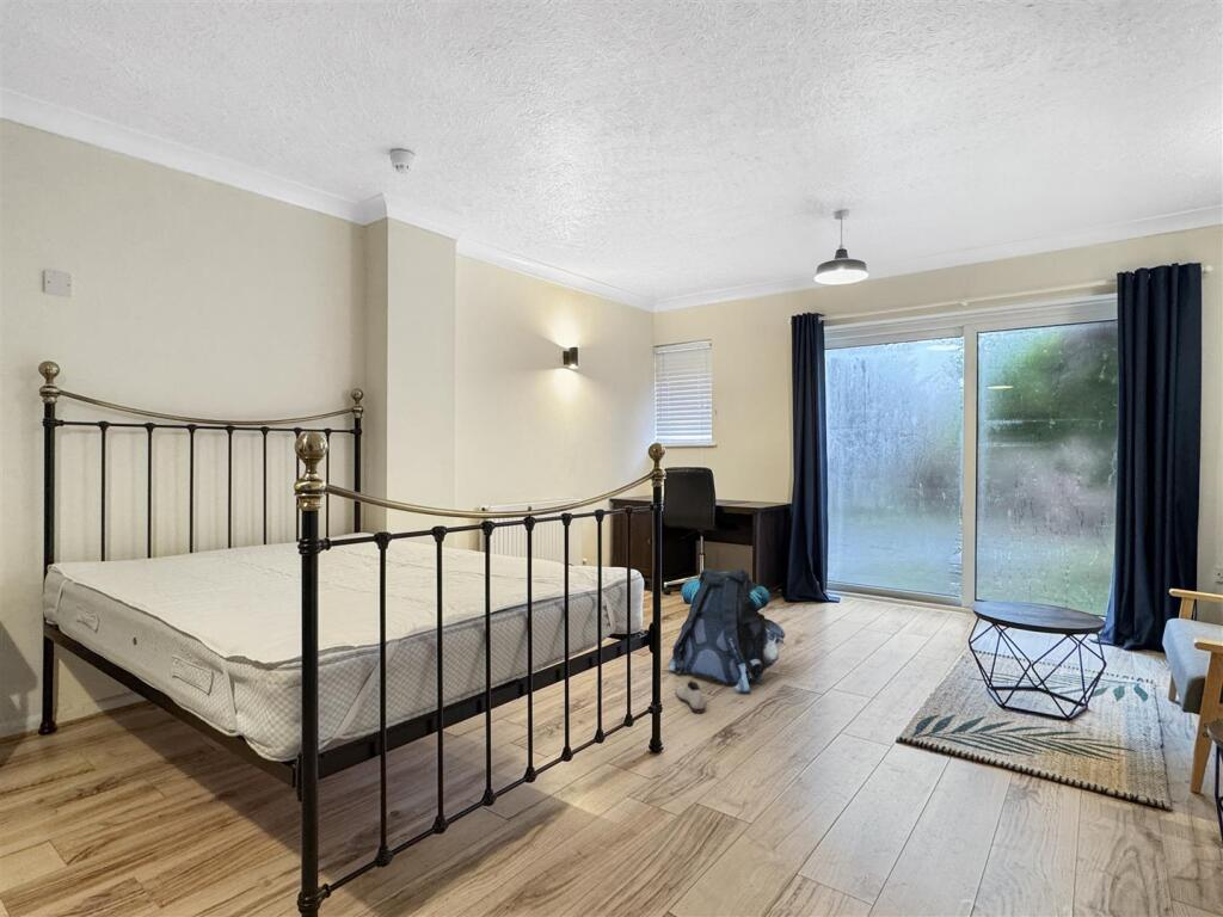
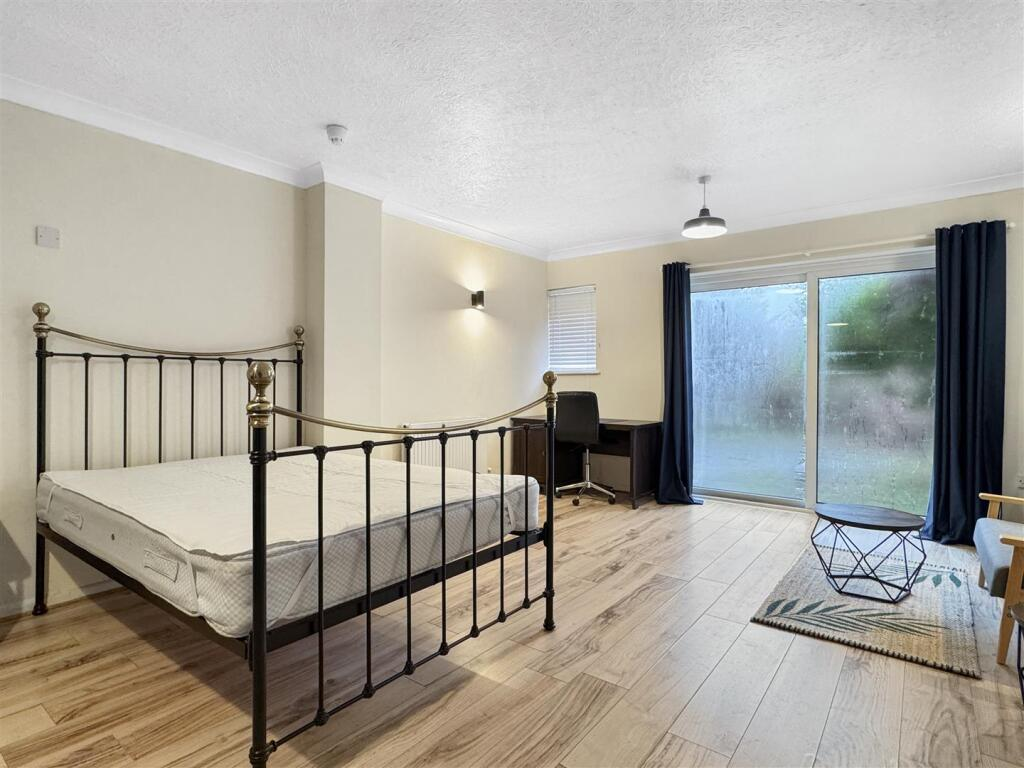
- shoe [674,679,706,714]
- backpack [668,567,787,694]
